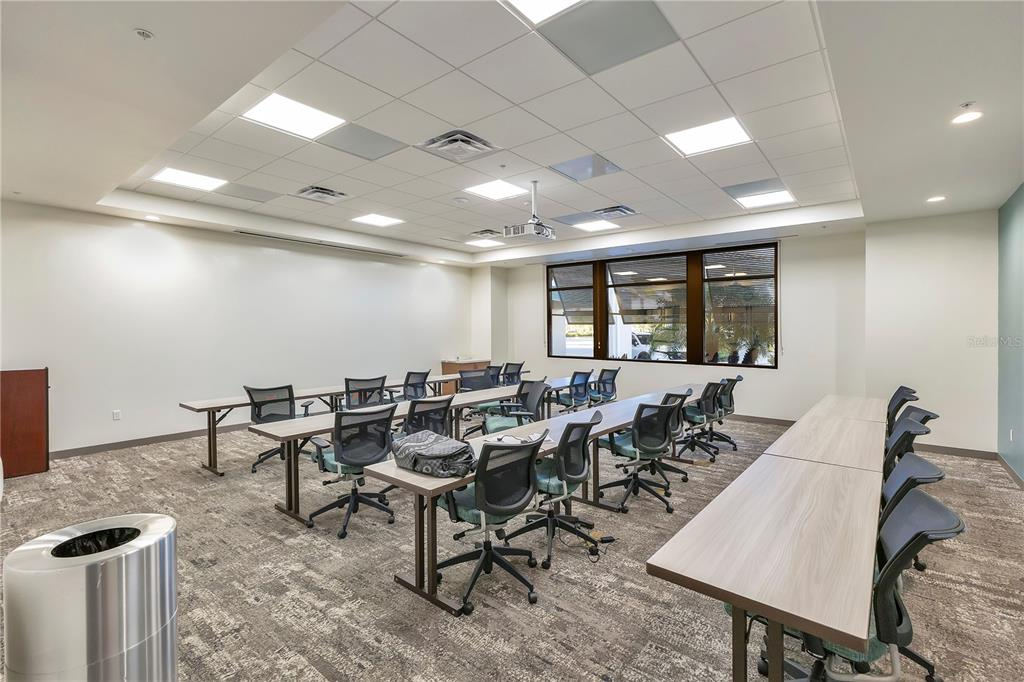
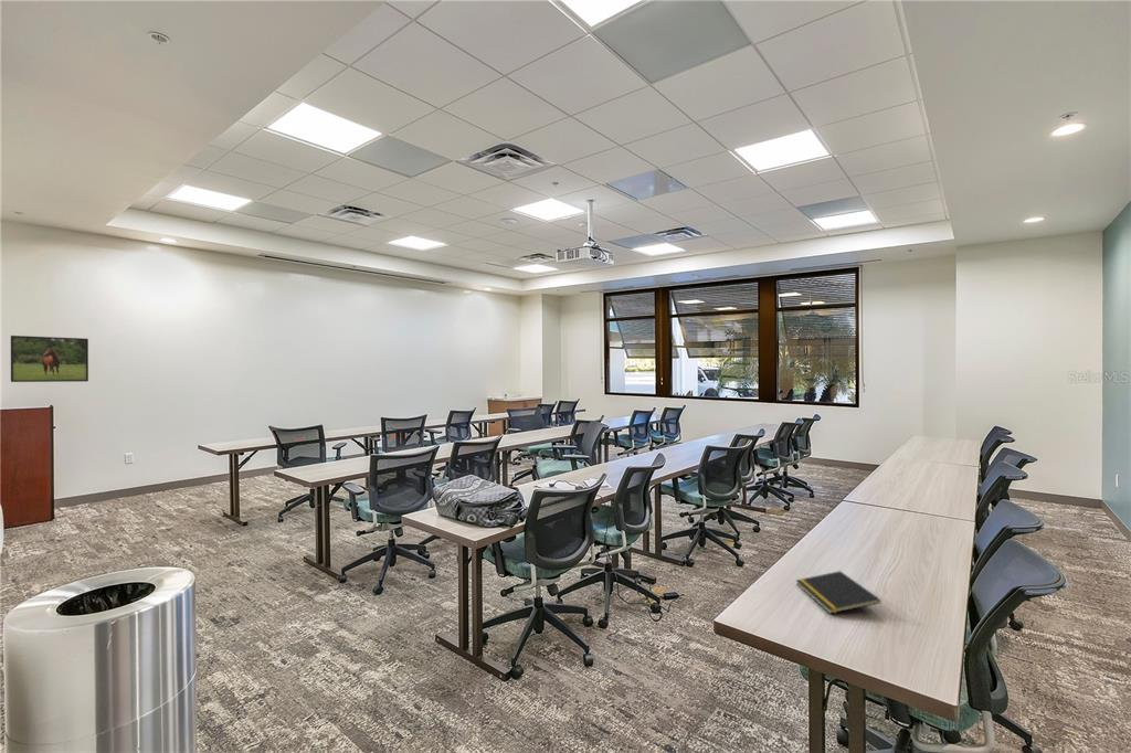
+ notepad [795,570,881,615]
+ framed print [10,335,89,383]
